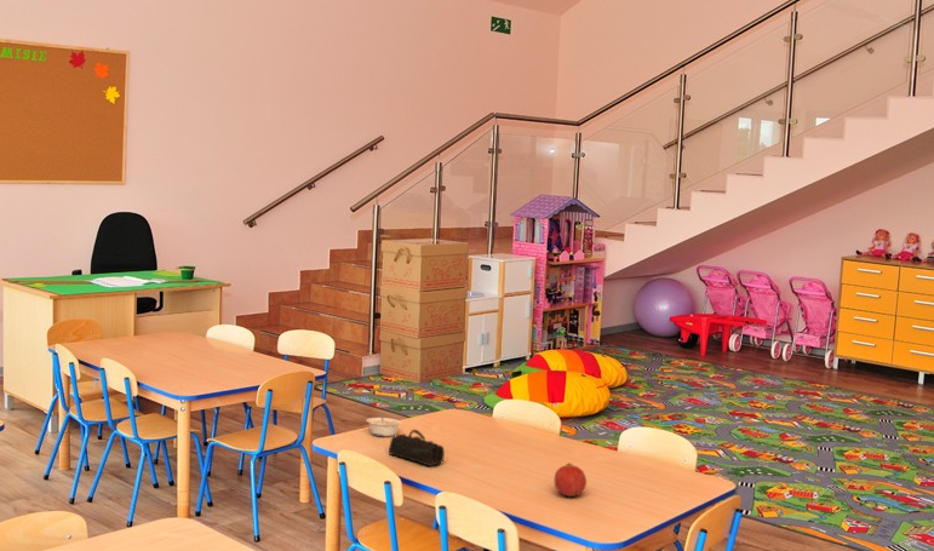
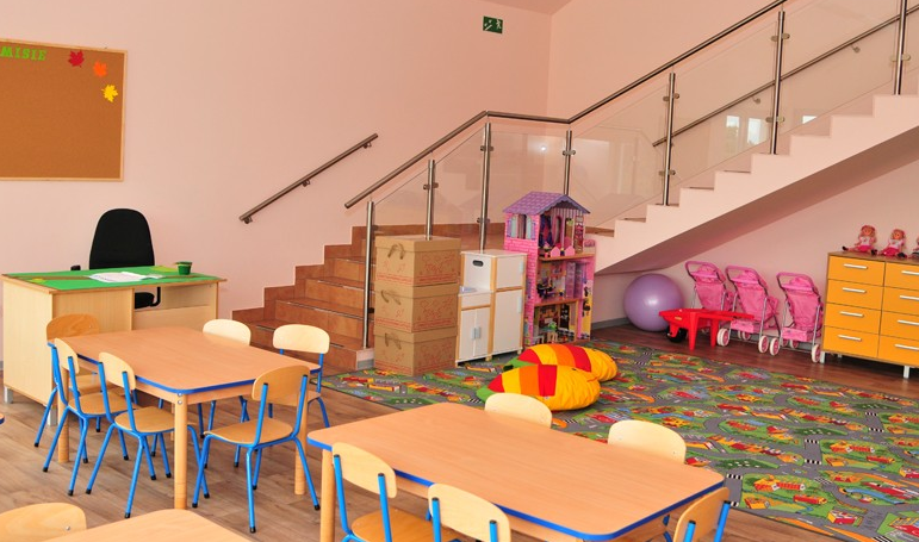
- fruit [554,463,588,498]
- pencil case [388,429,446,467]
- legume [366,412,402,437]
